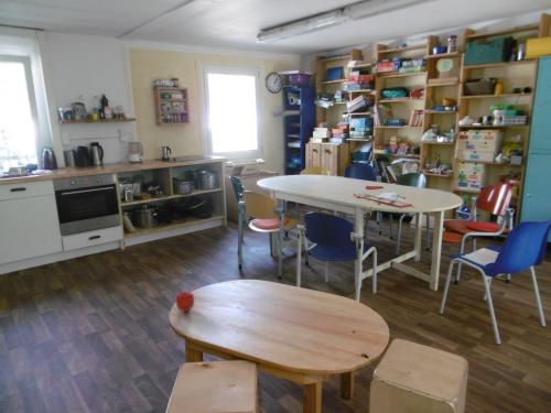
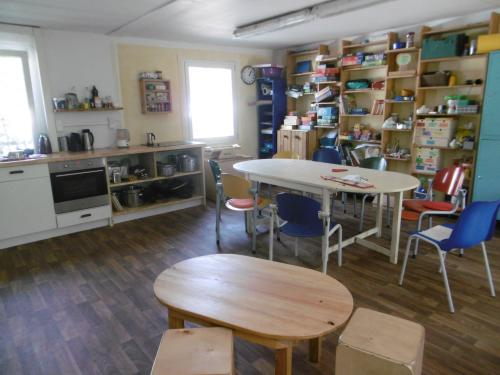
- fruit [175,291,195,313]
